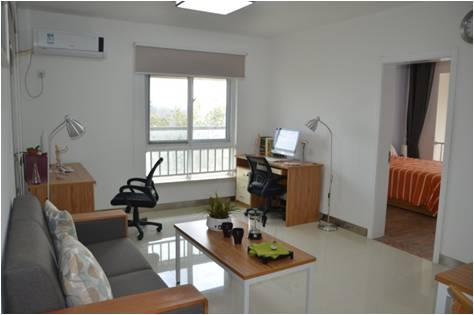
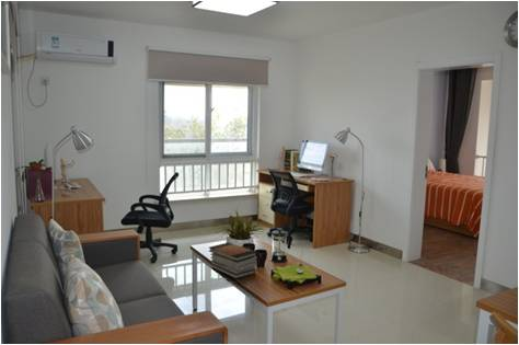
+ book stack [208,242,258,279]
